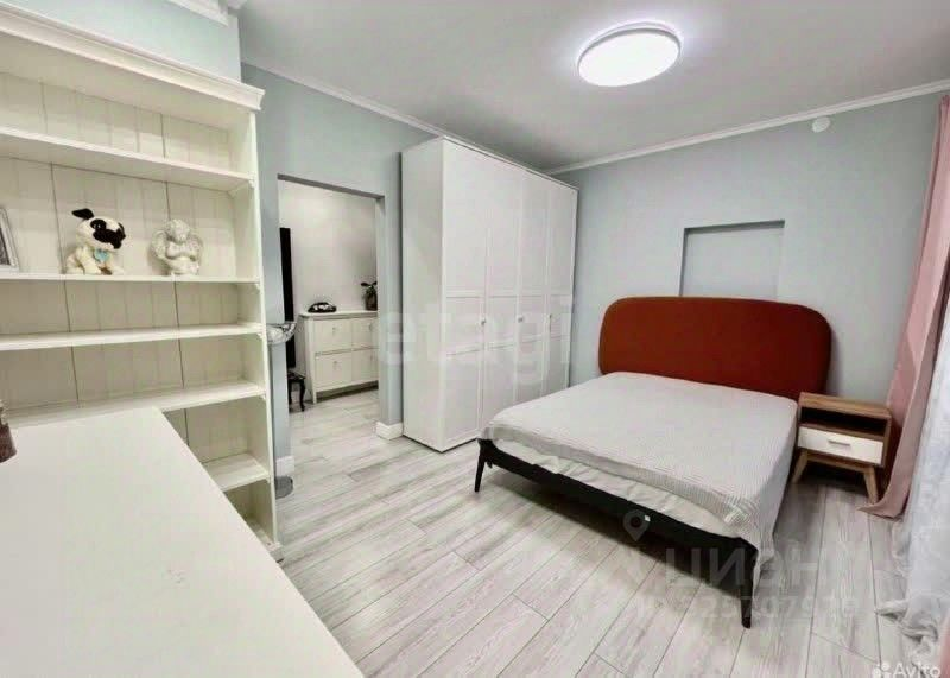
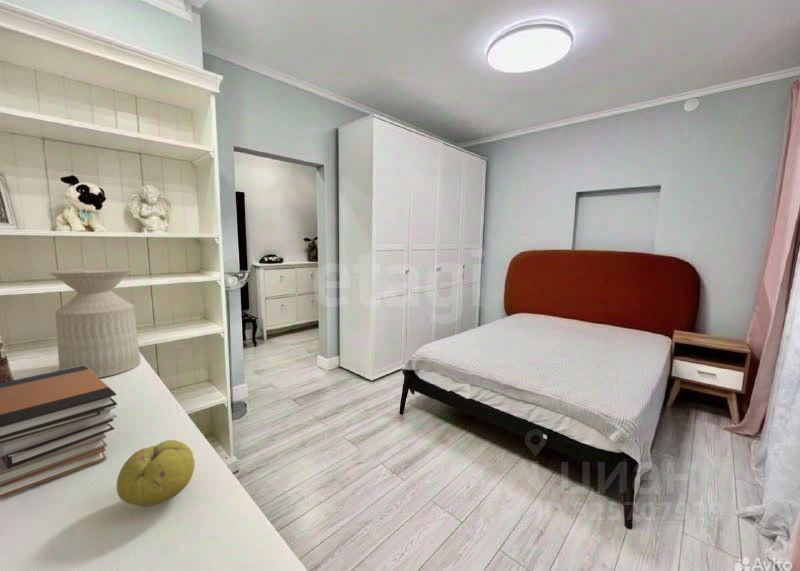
+ fruit [116,439,196,508]
+ book stack [0,365,118,499]
+ side table [48,267,141,379]
